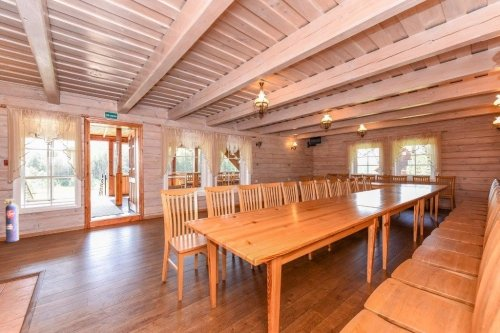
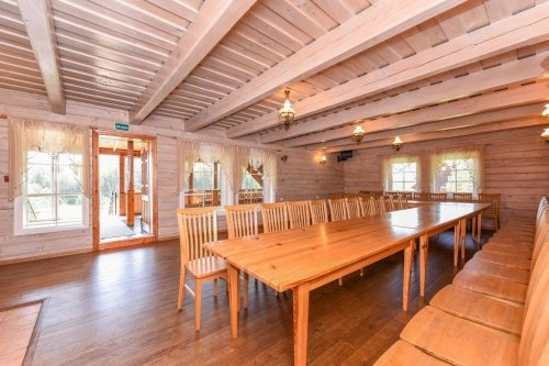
- gas cylinder [2,198,20,243]
